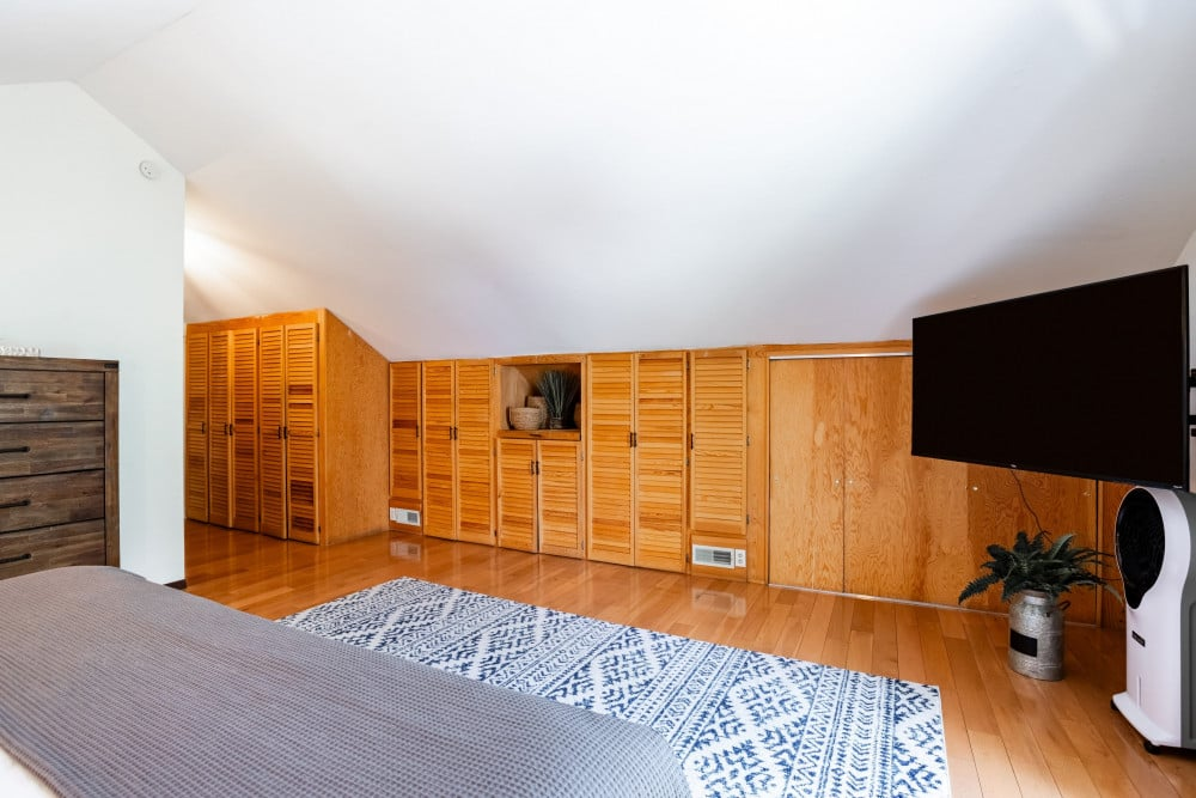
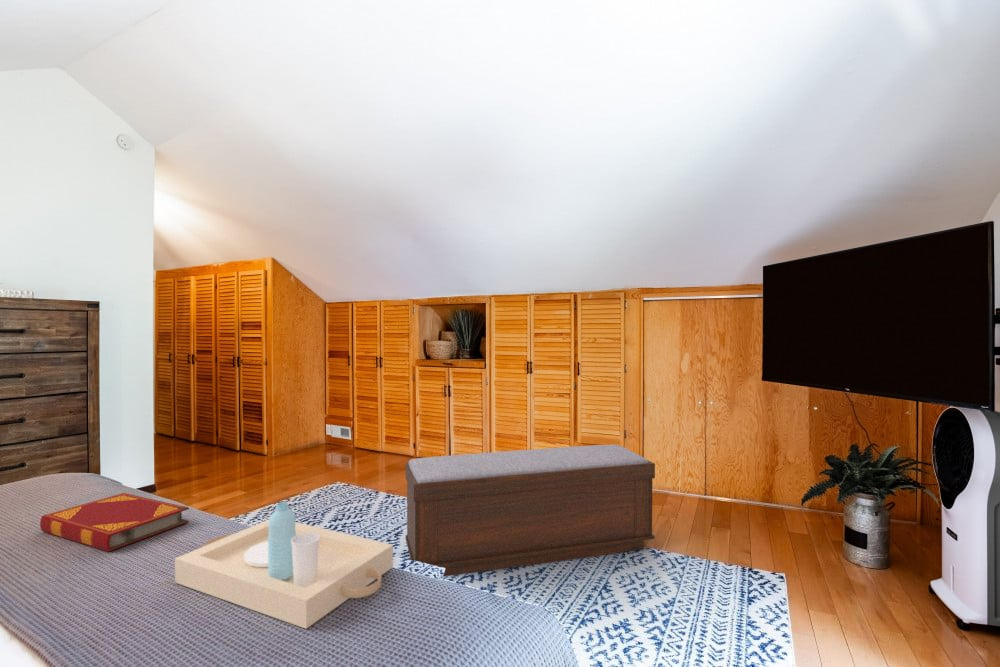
+ hardback book [39,492,190,553]
+ bench [404,444,656,577]
+ serving tray [174,501,394,630]
